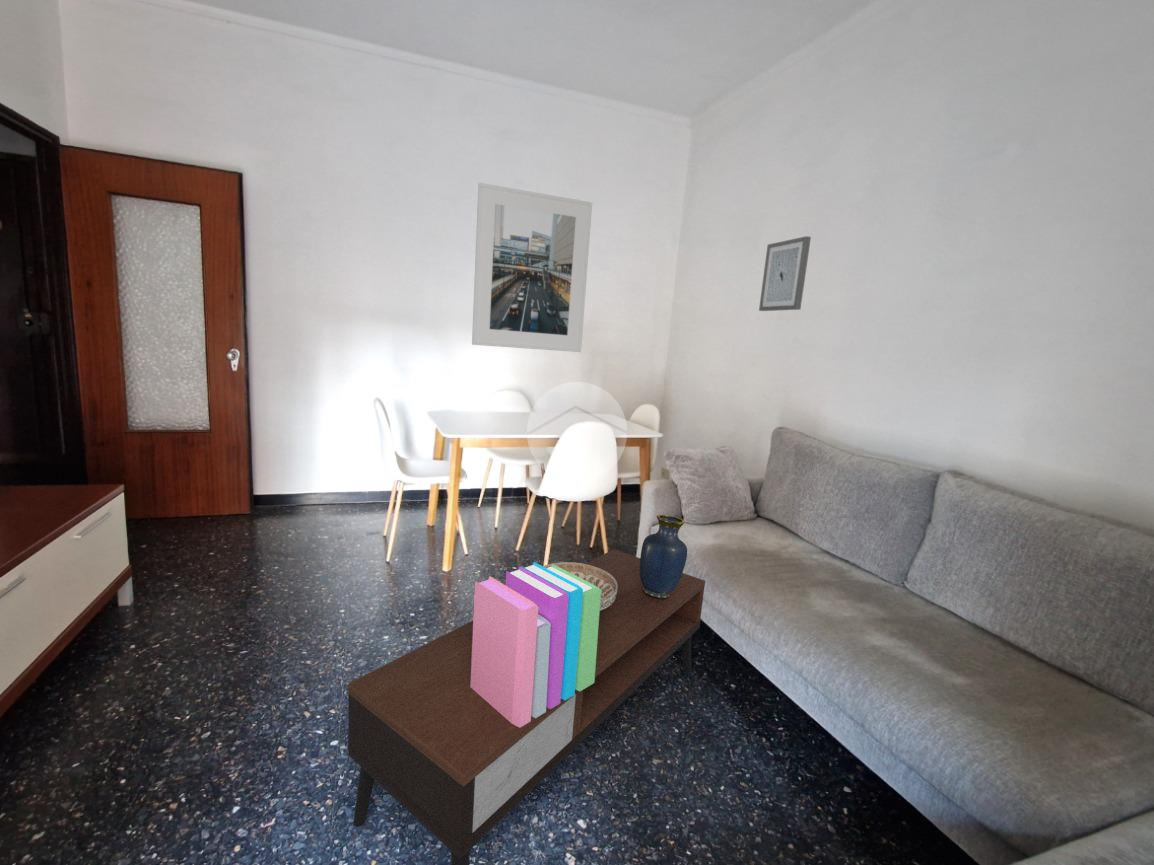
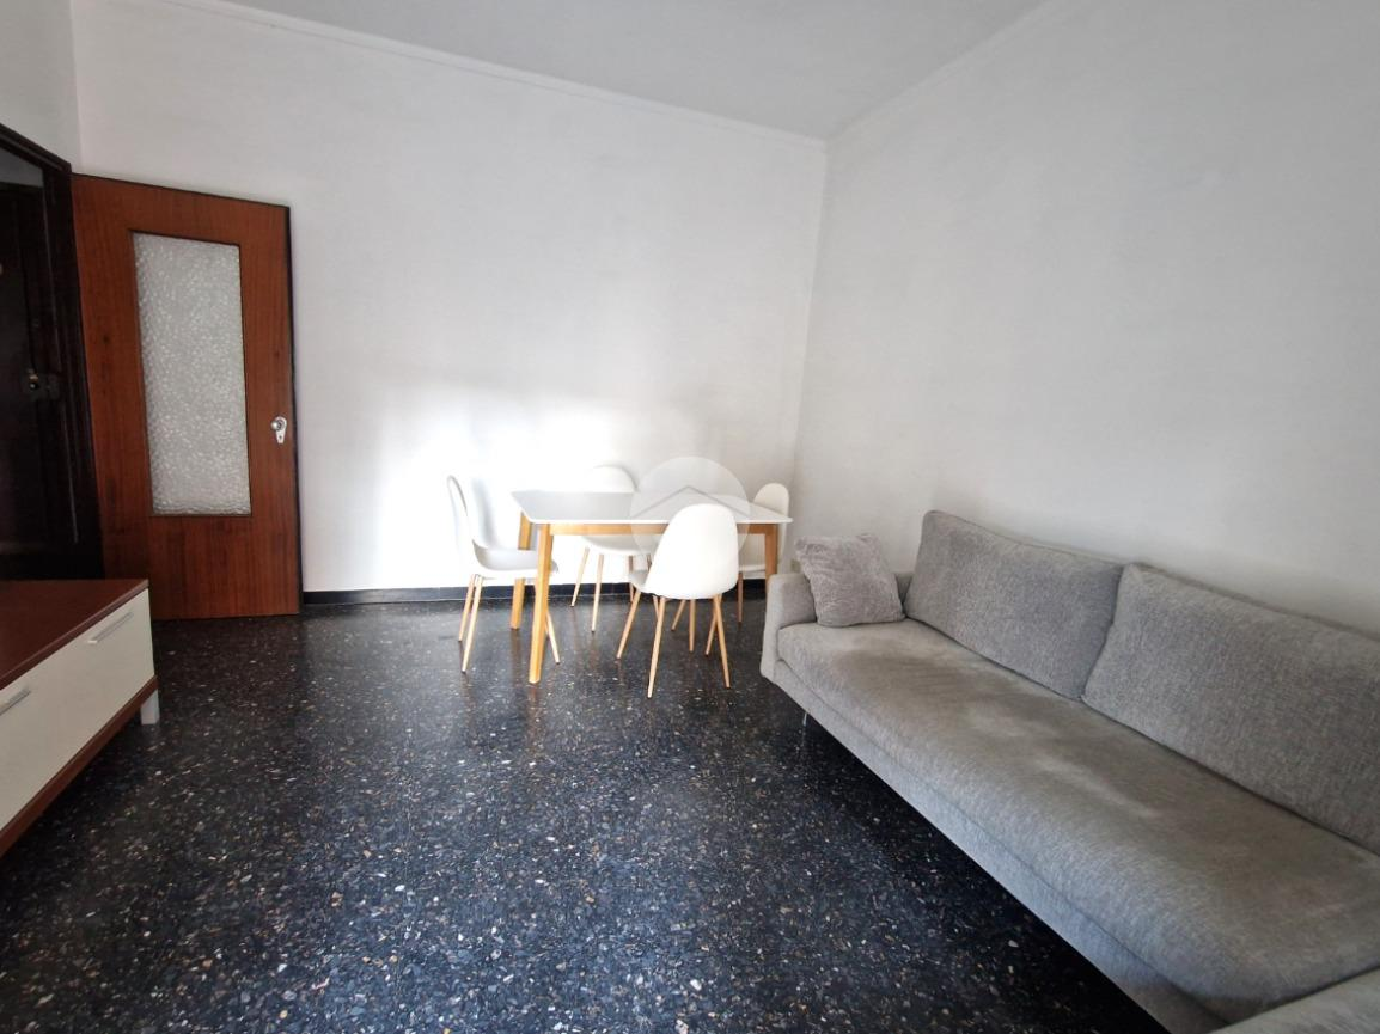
- vase [640,514,688,598]
- decorative bowl [542,561,618,611]
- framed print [471,182,593,353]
- wall art [758,235,812,312]
- coffee table [347,548,706,865]
- books [470,561,601,728]
